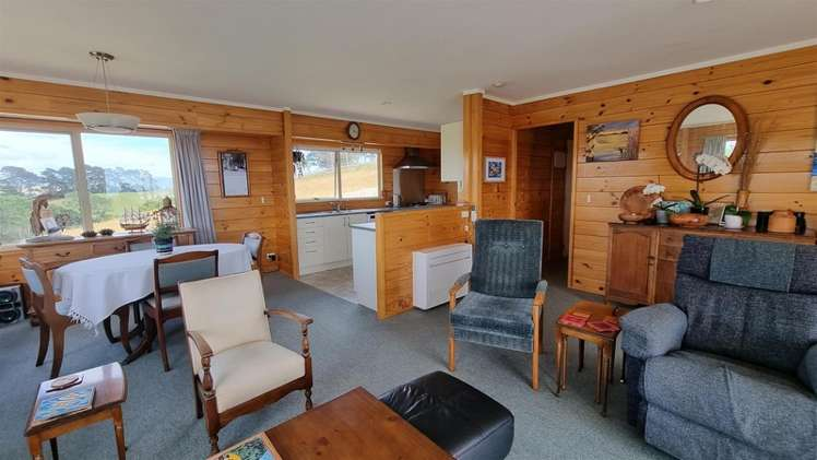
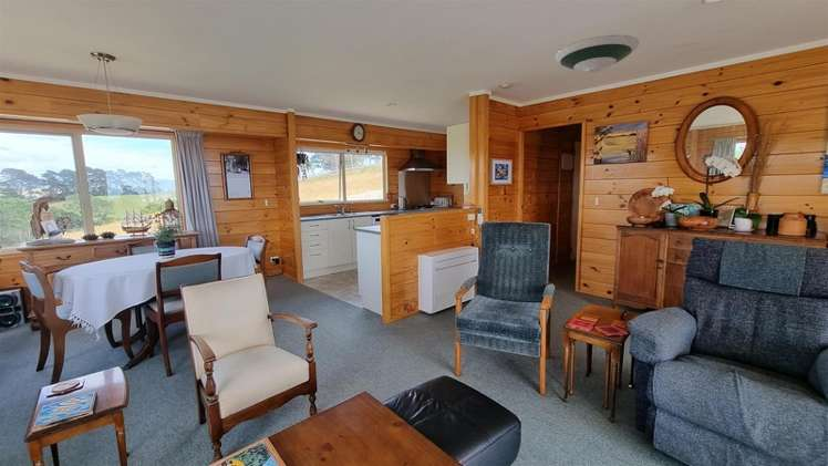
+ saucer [553,34,640,74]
